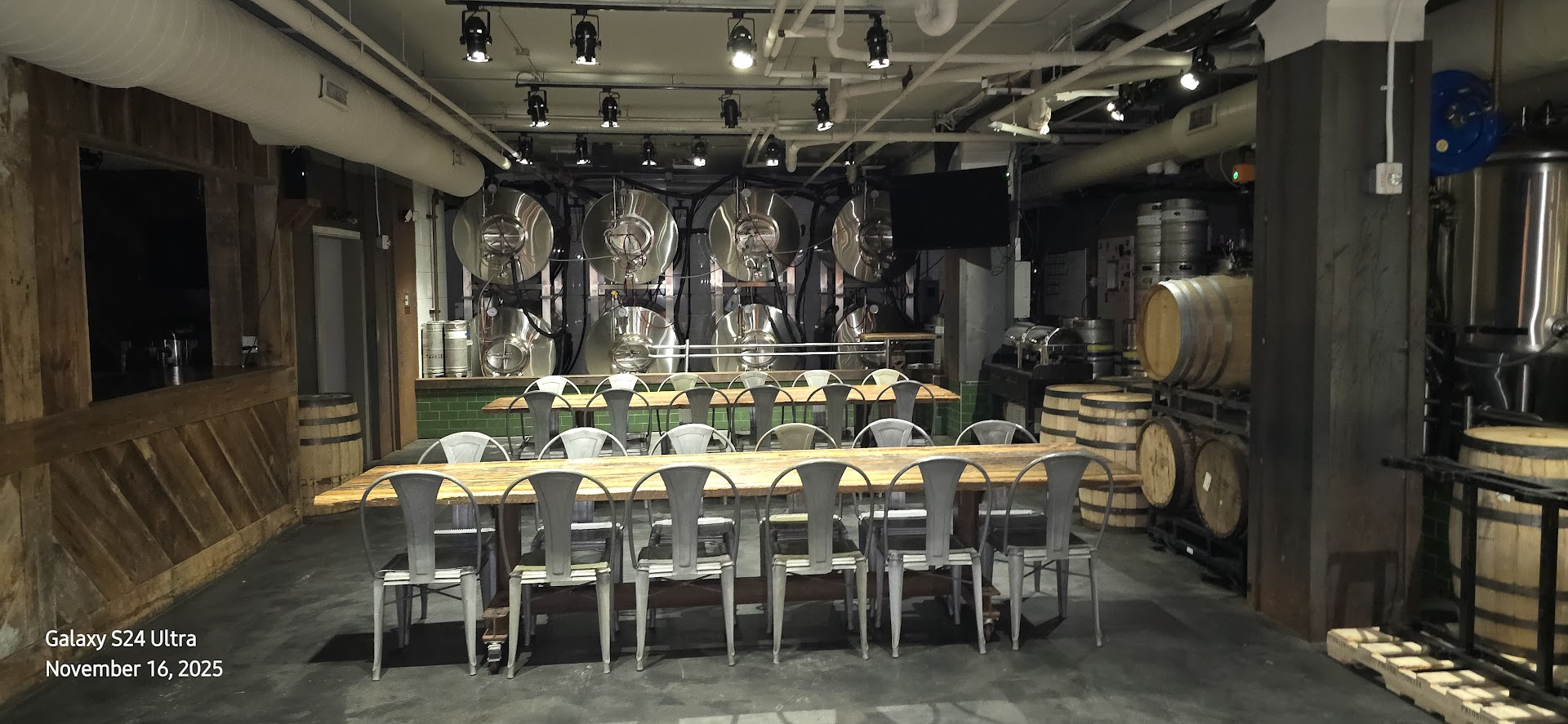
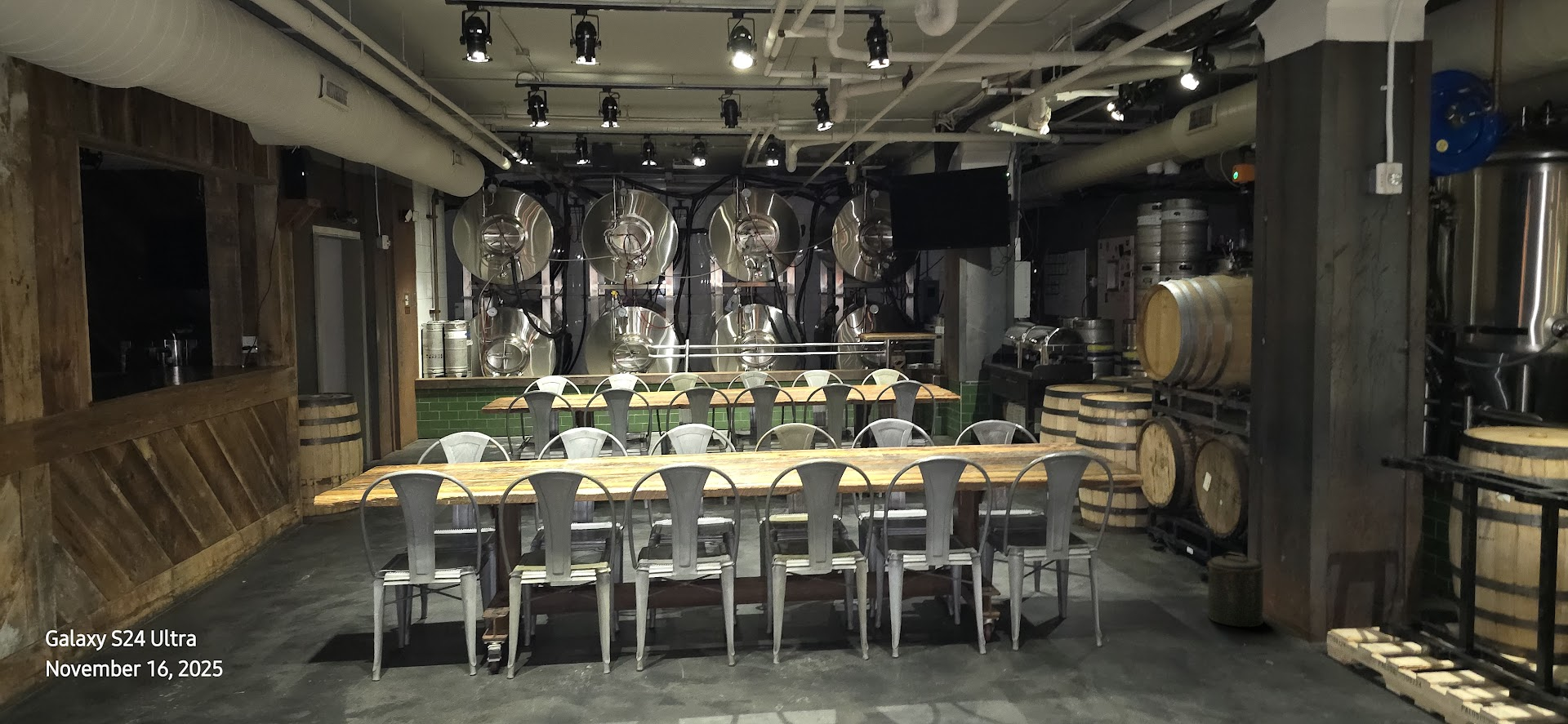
+ canister [1197,551,1265,628]
